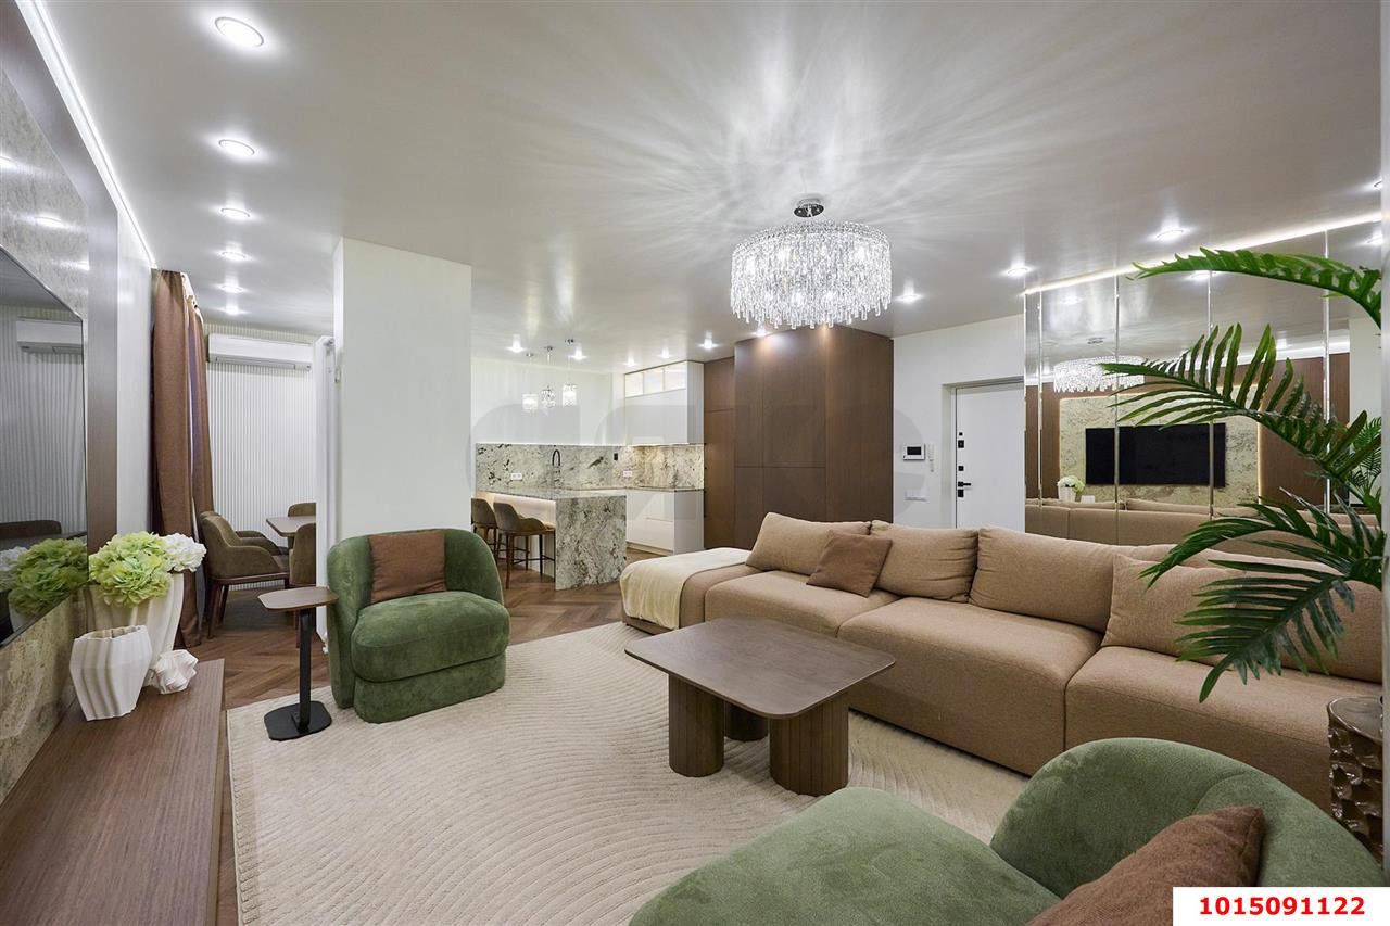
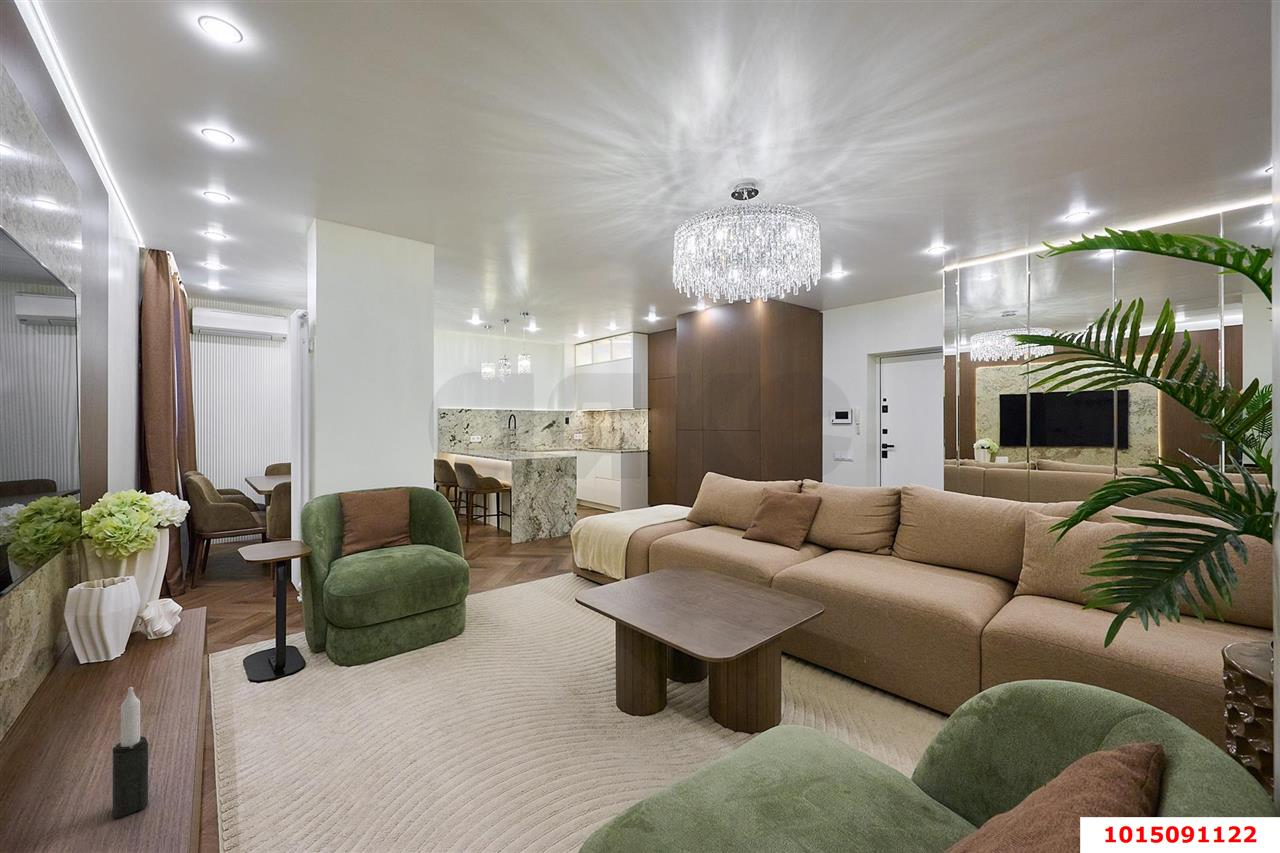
+ candle [112,686,149,819]
